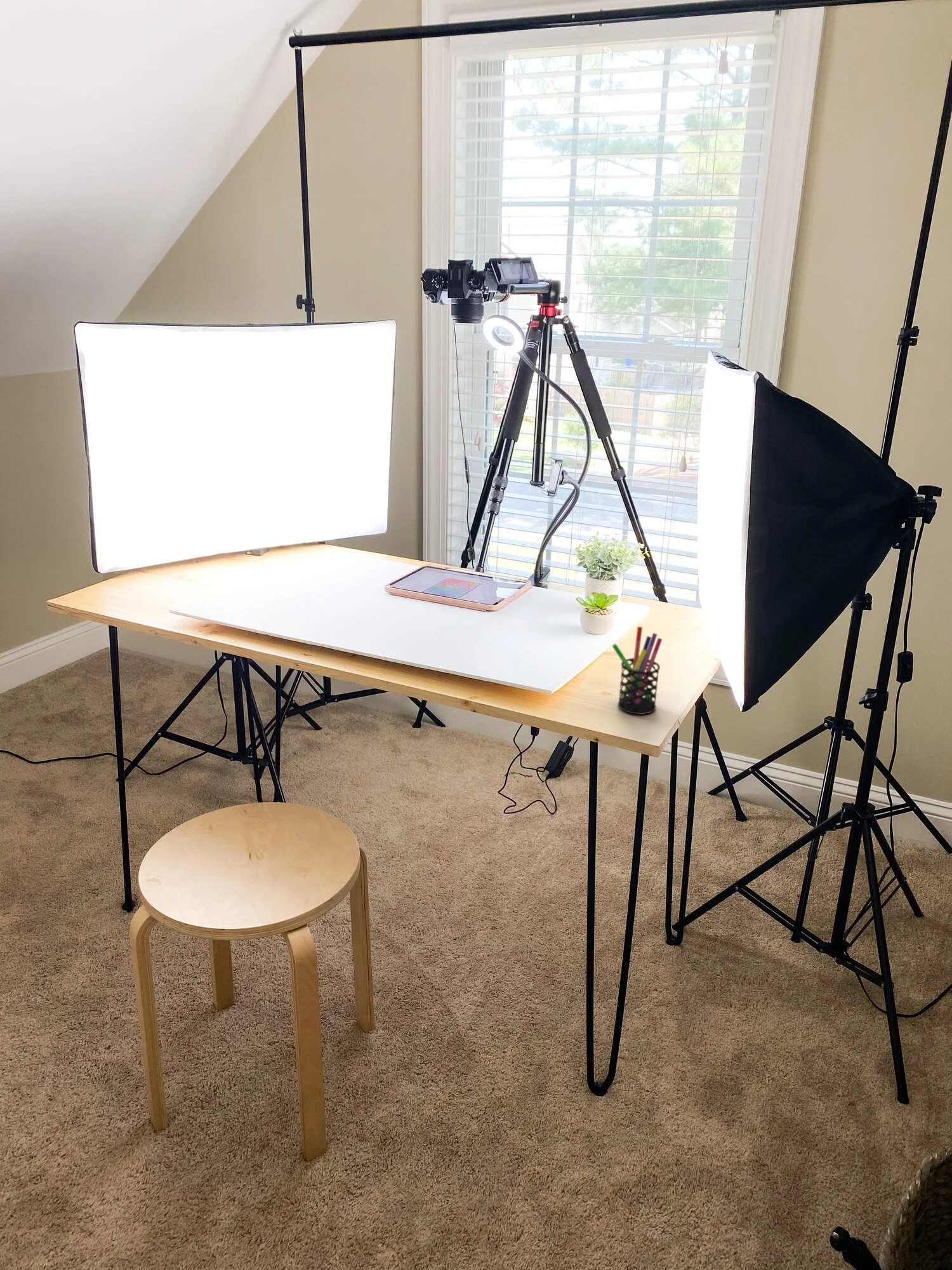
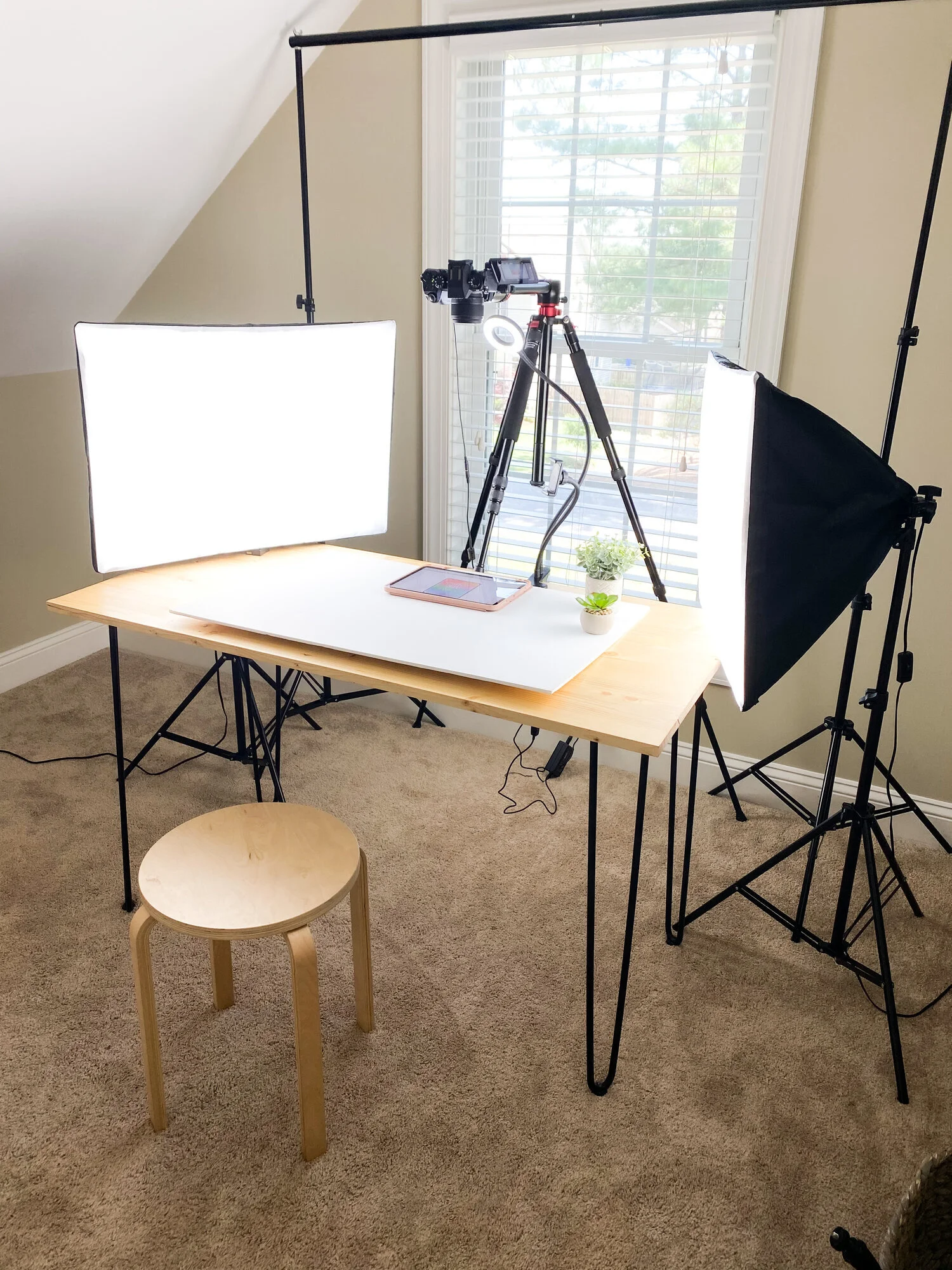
- pen holder [612,626,663,715]
